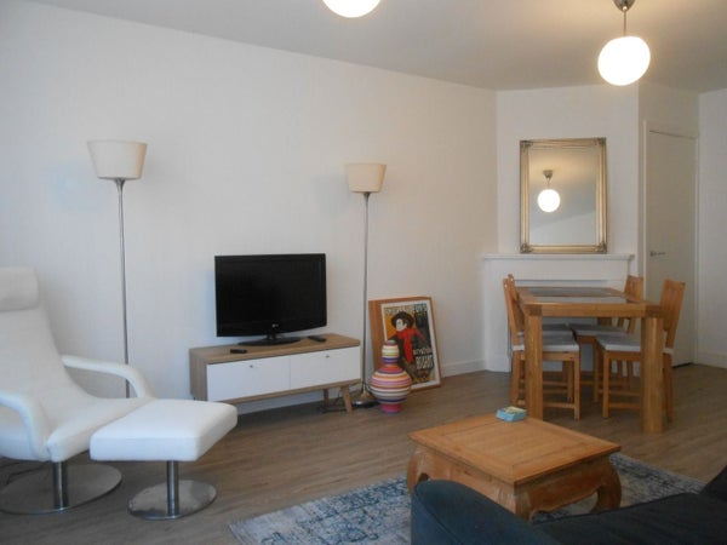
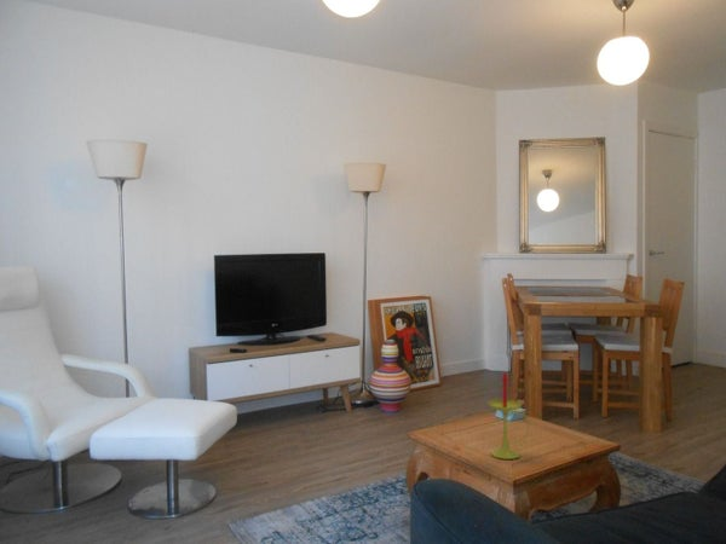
+ candle [488,372,531,461]
